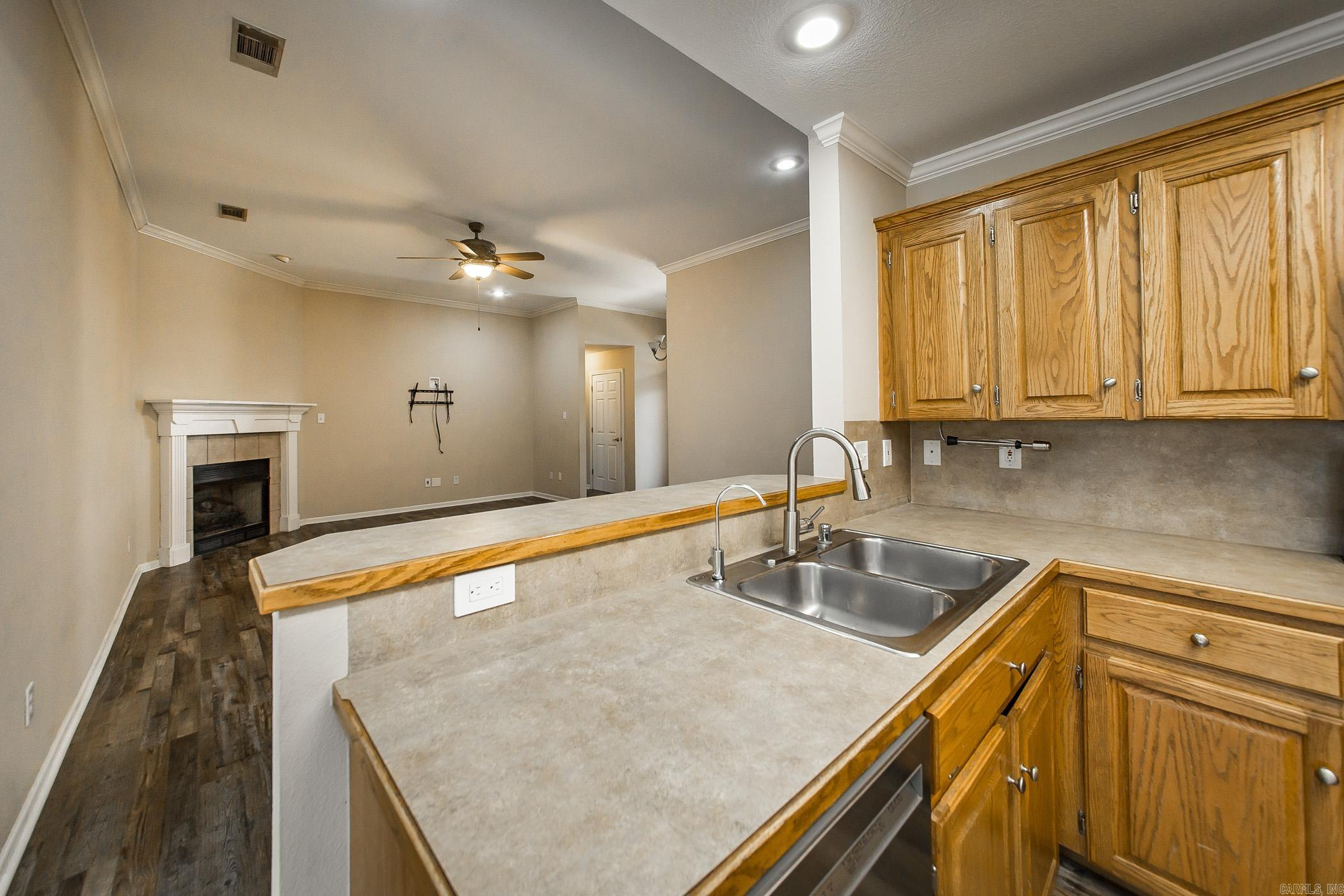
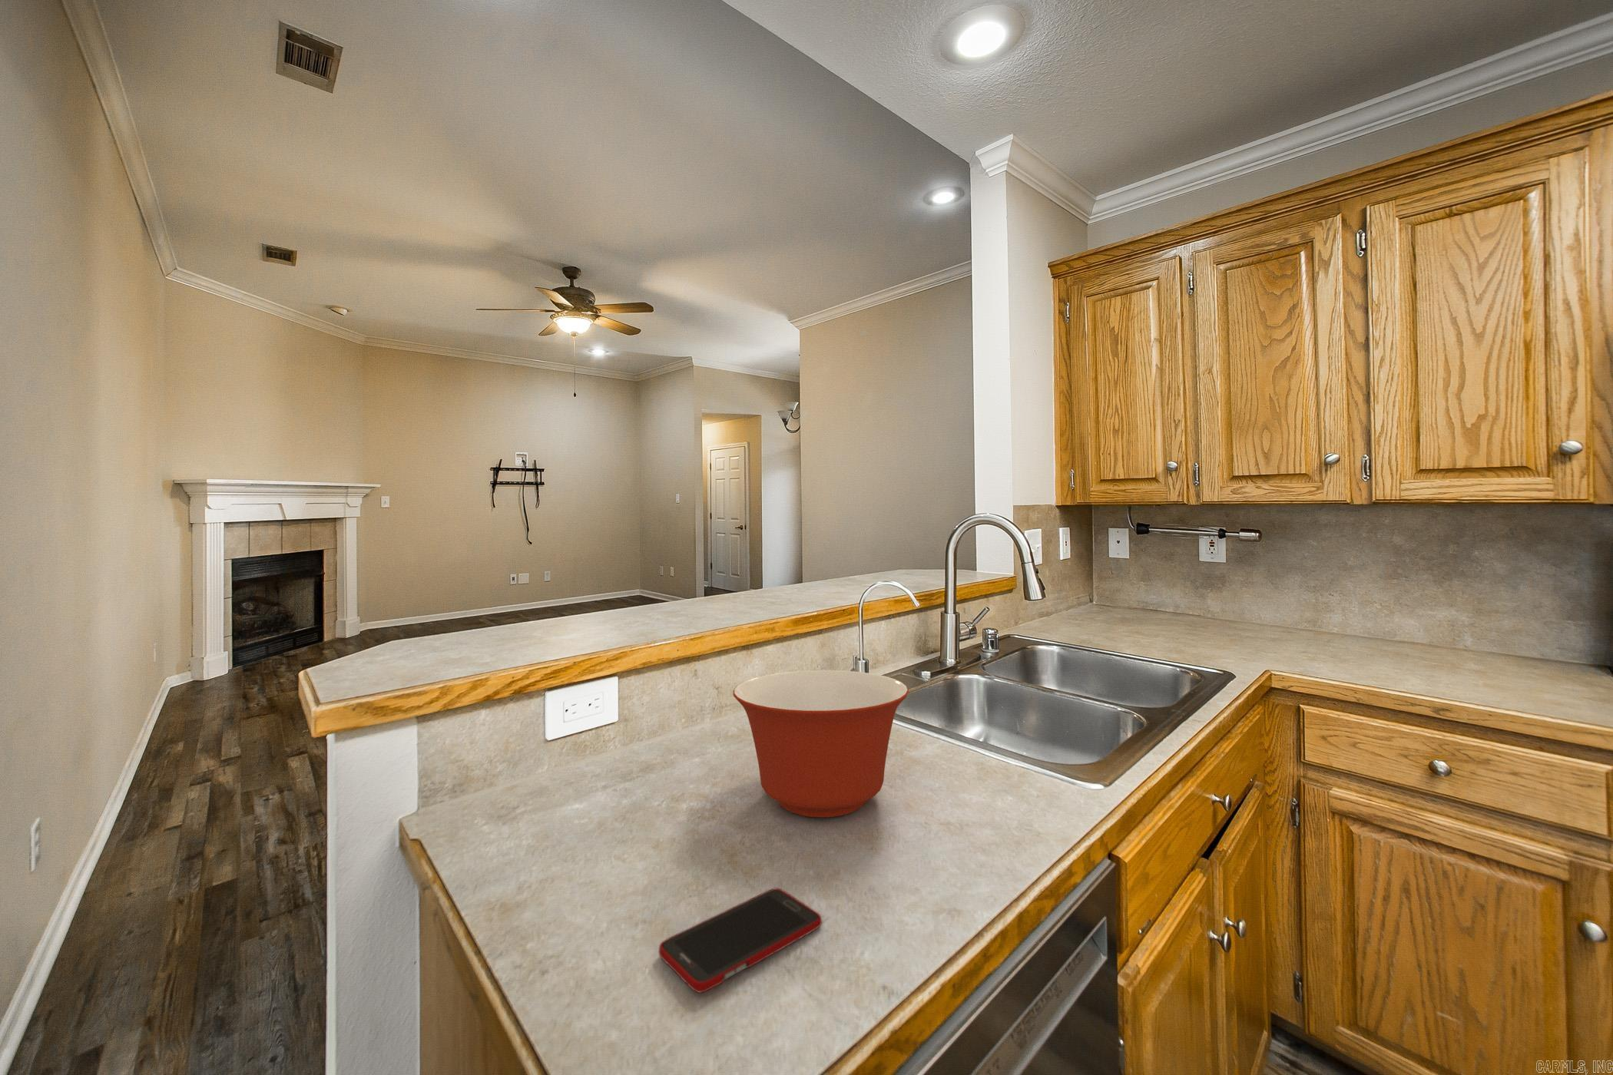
+ mixing bowl [733,669,910,818]
+ cell phone [658,887,822,993]
